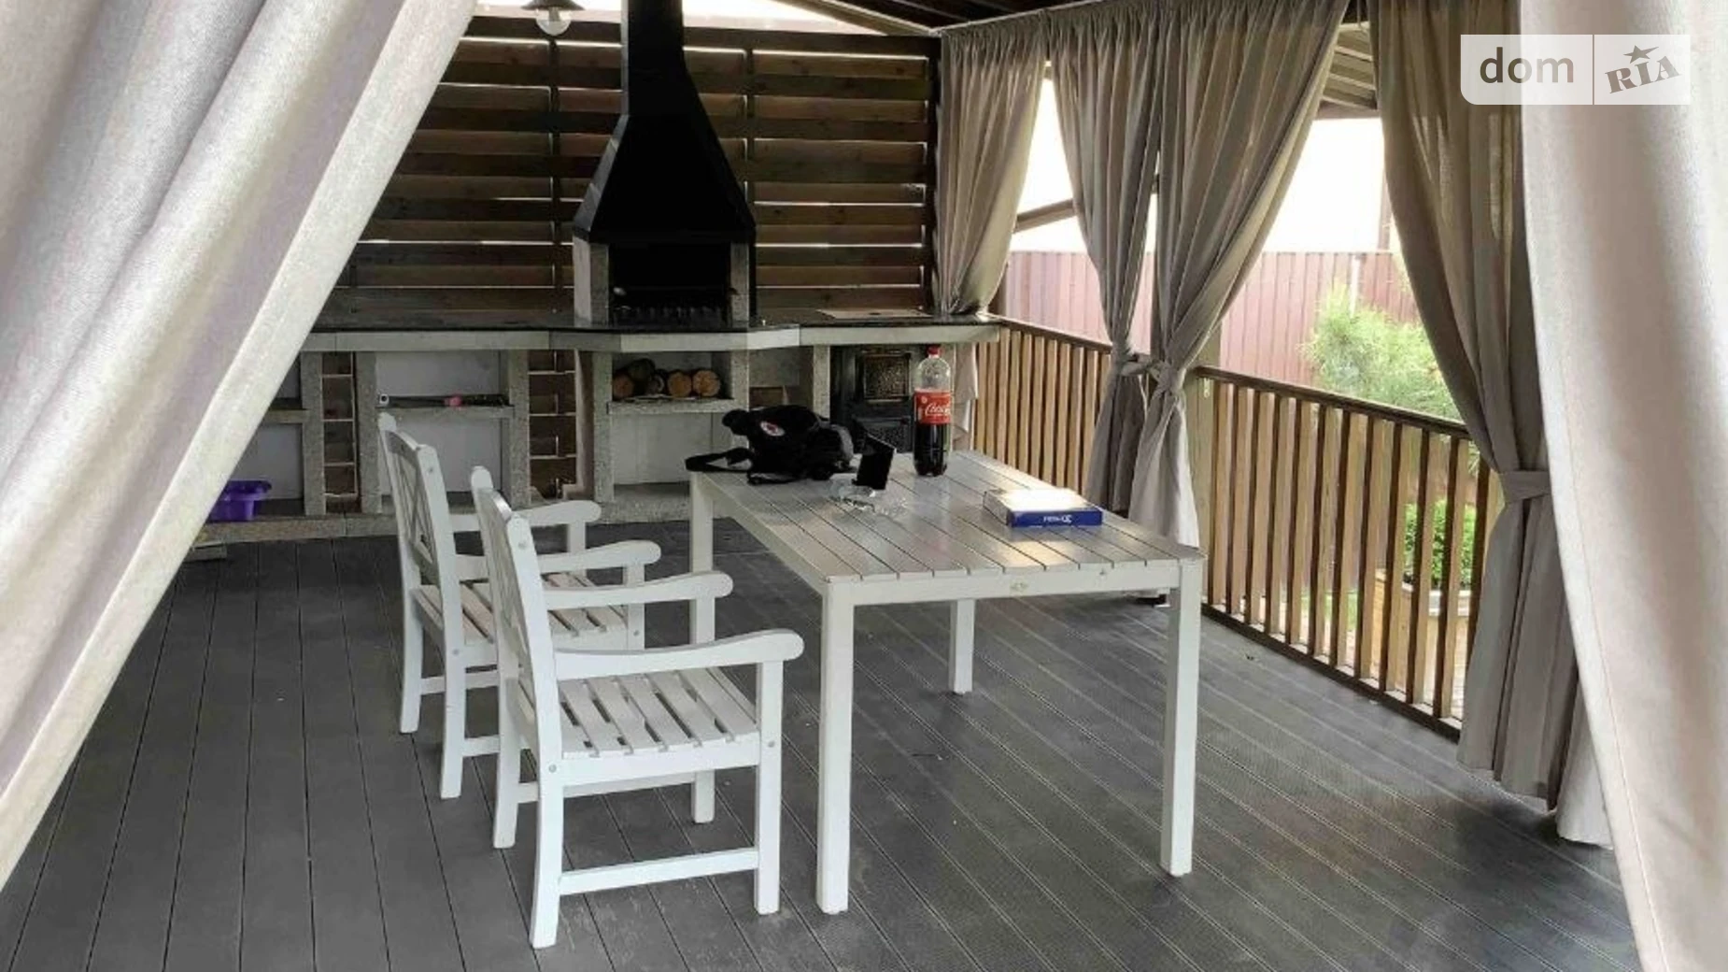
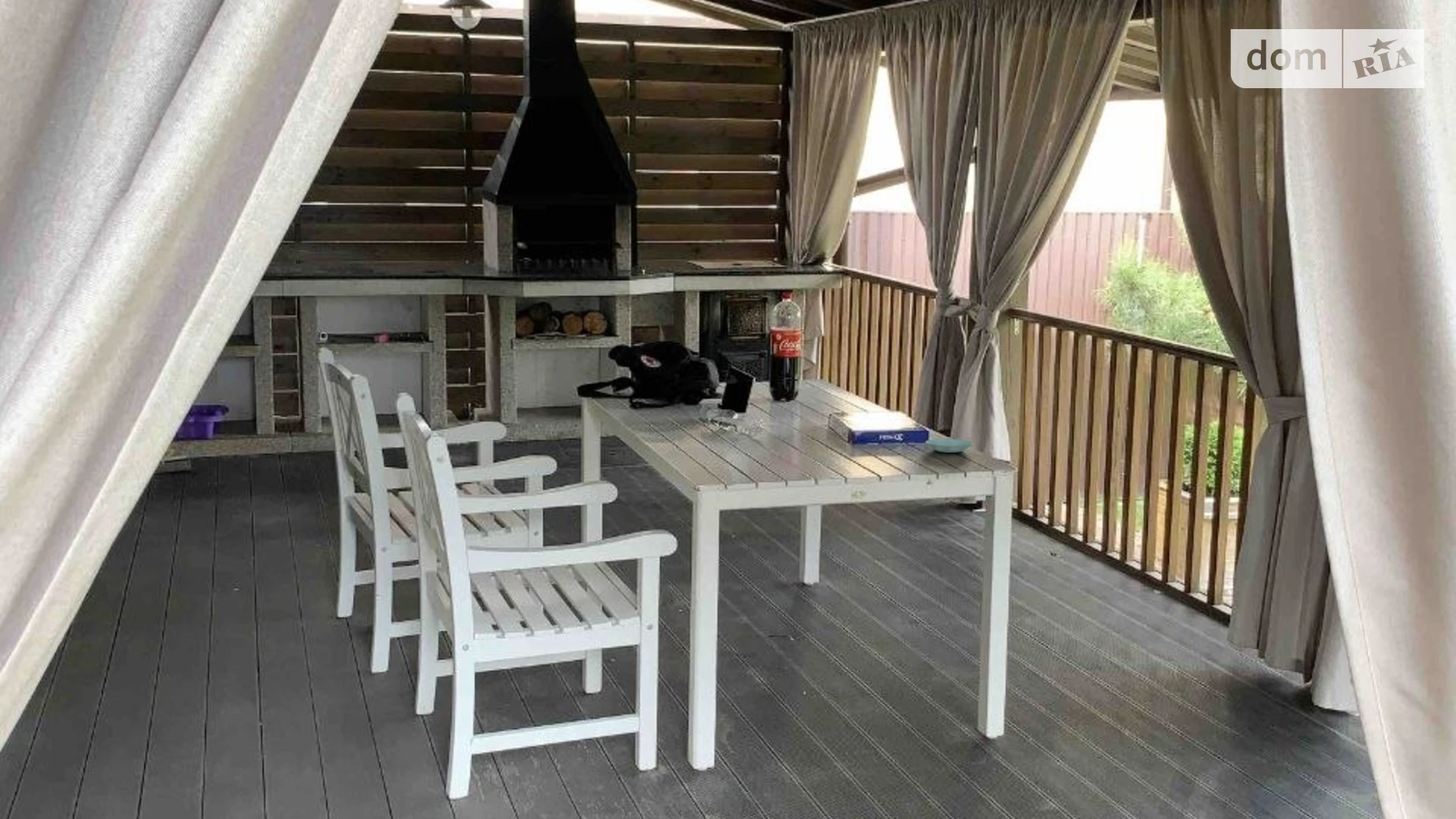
+ saucer [925,438,974,454]
